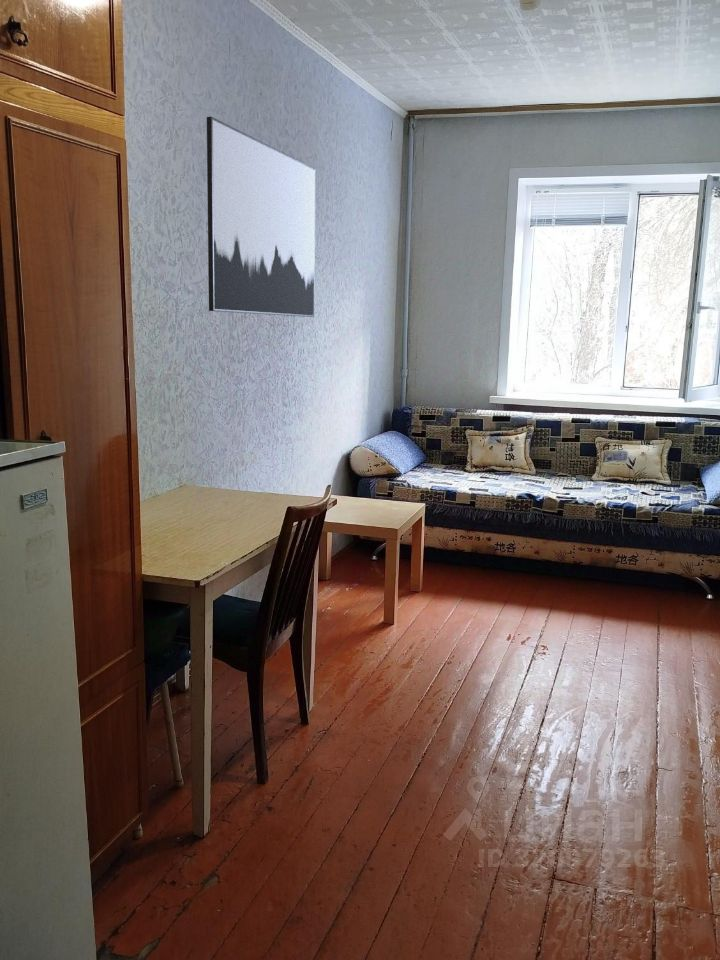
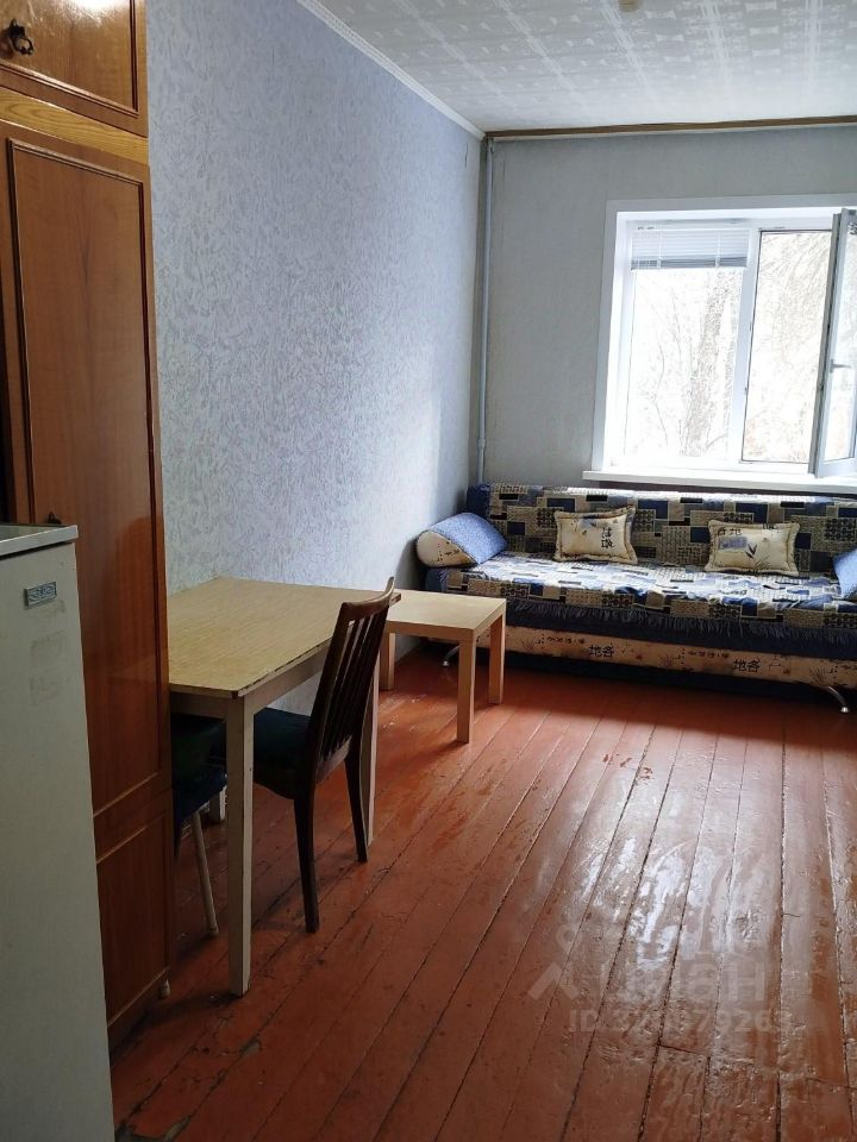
- wall art [206,116,317,318]
